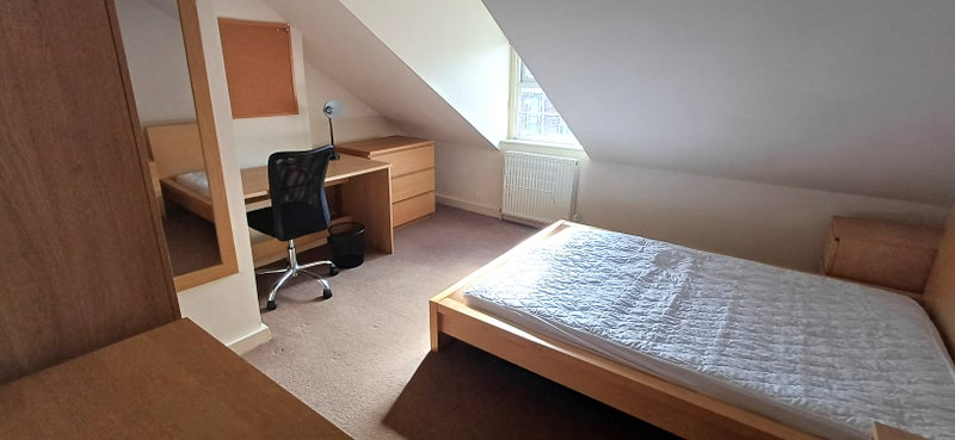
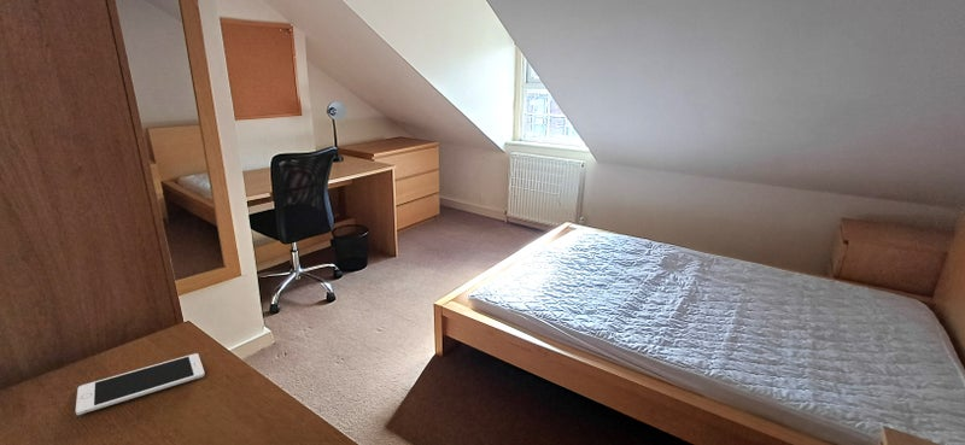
+ cell phone [75,352,206,416]
